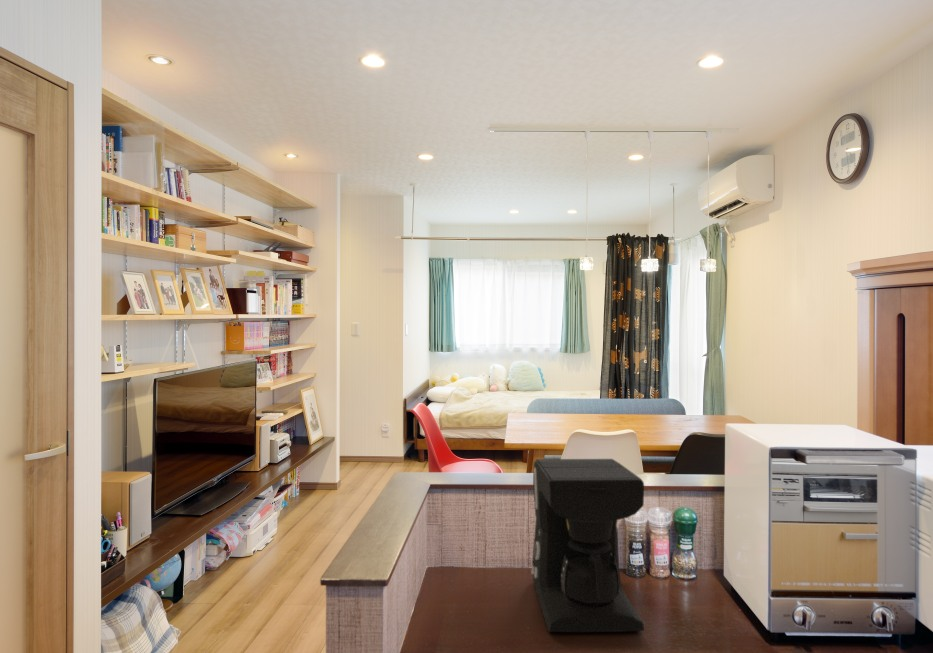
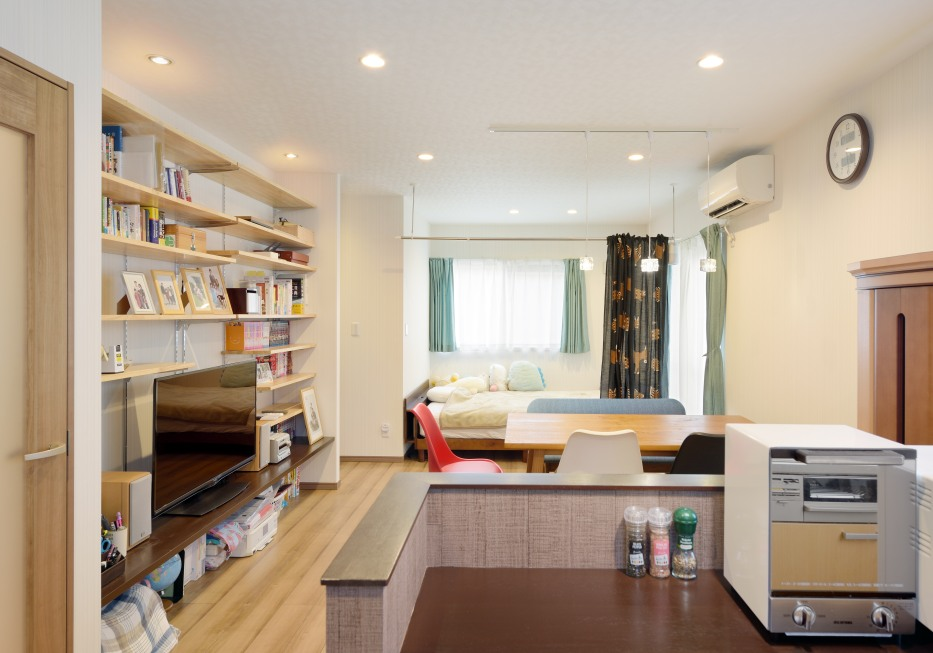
- coffee maker [530,458,645,633]
